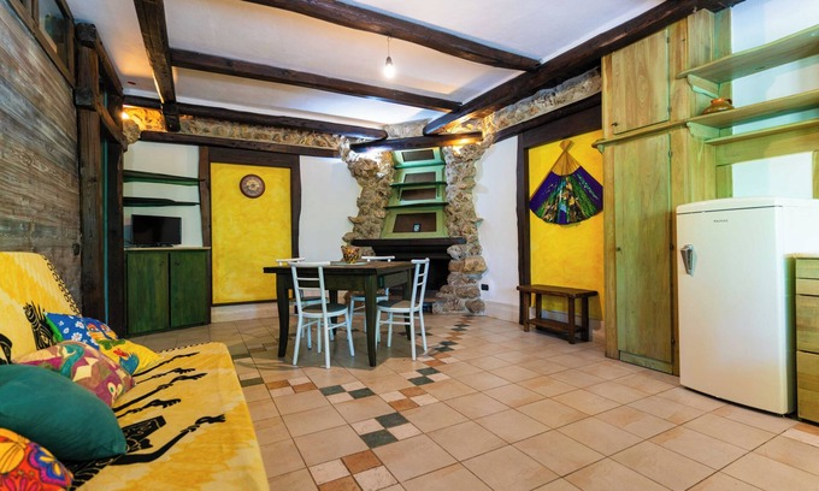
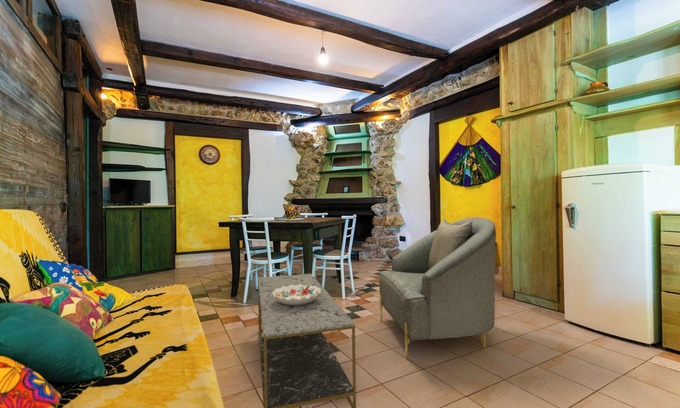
+ armchair [378,216,497,361]
+ decorative bowl [272,284,321,305]
+ coffee table [257,273,357,408]
